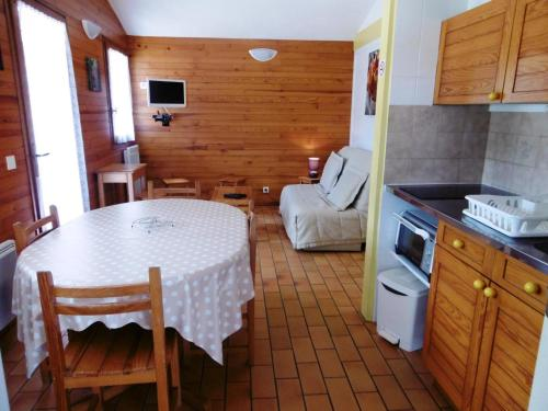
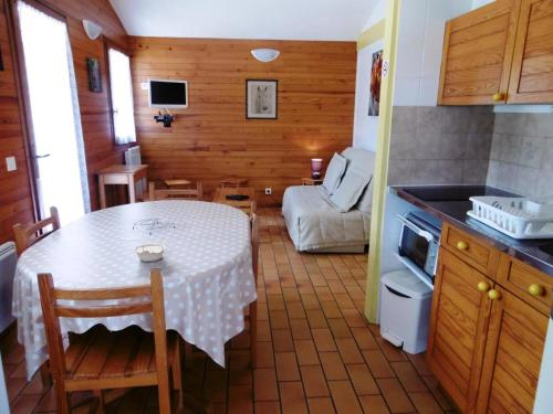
+ wall art [244,77,279,121]
+ legume [133,243,167,263]
